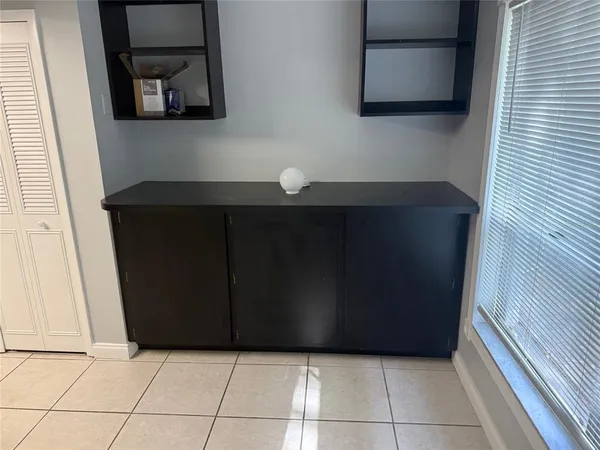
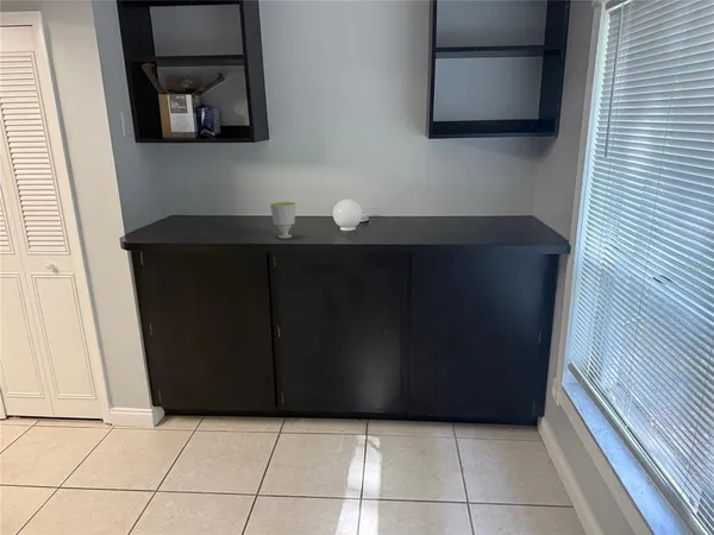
+ cup [269,201,298,239]
